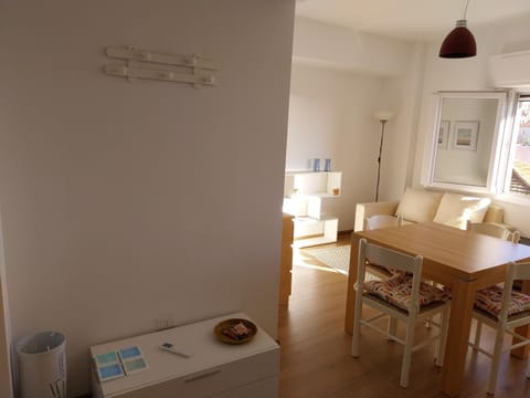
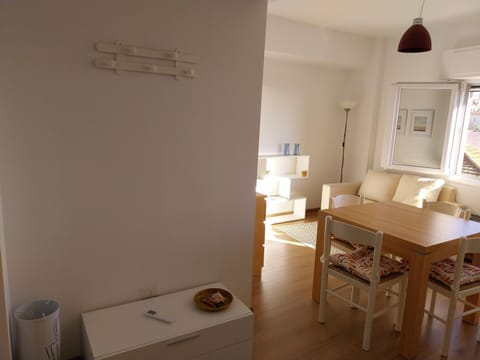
- drink coaster [94,345,150,384]
